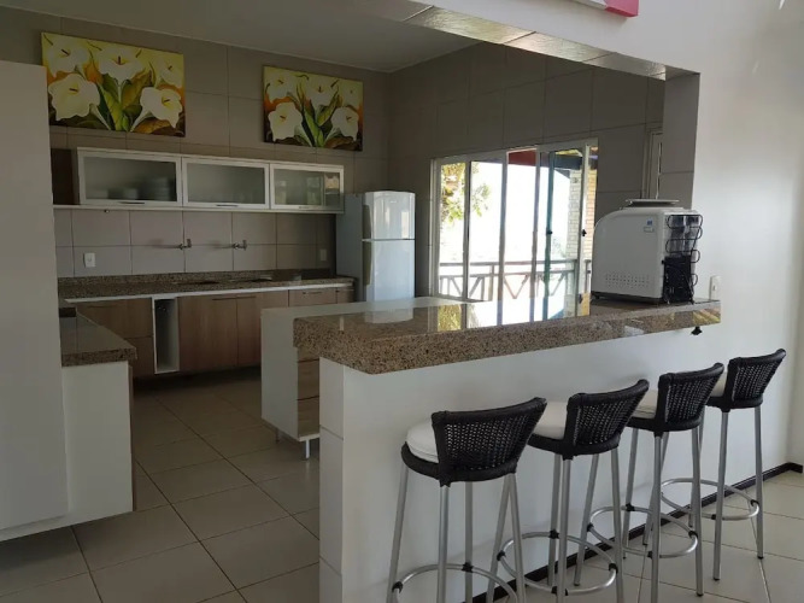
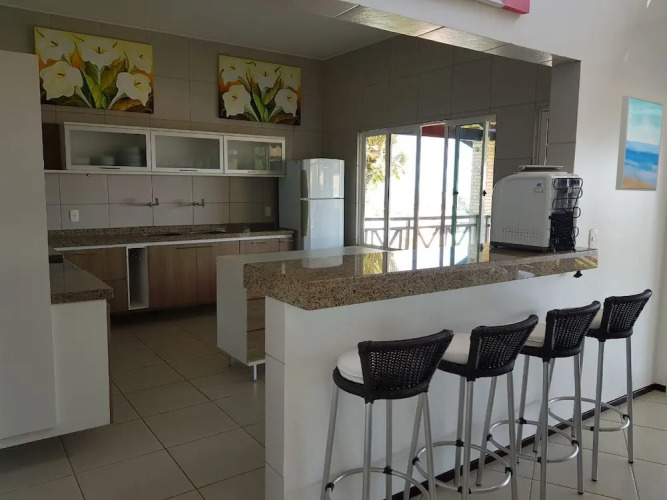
+ wall art [615,94,665,192]
